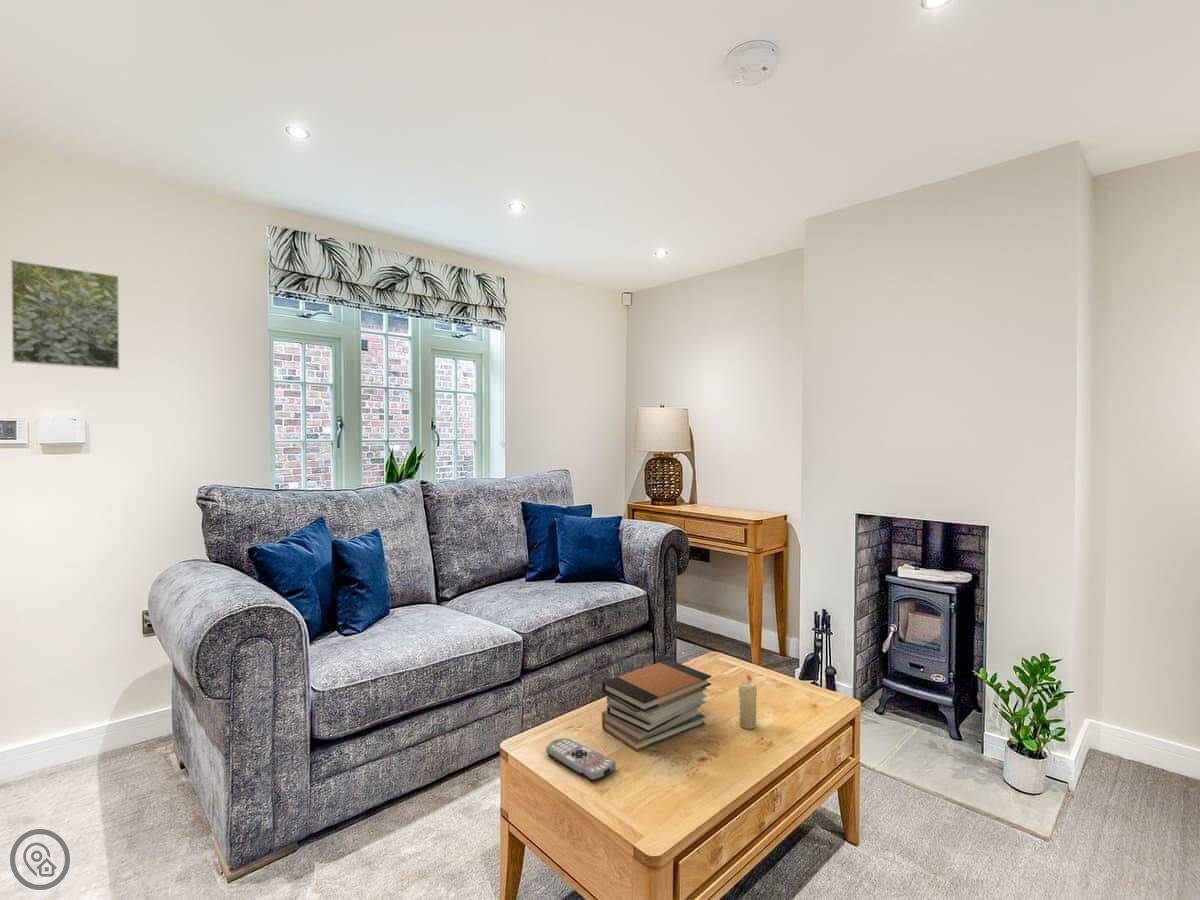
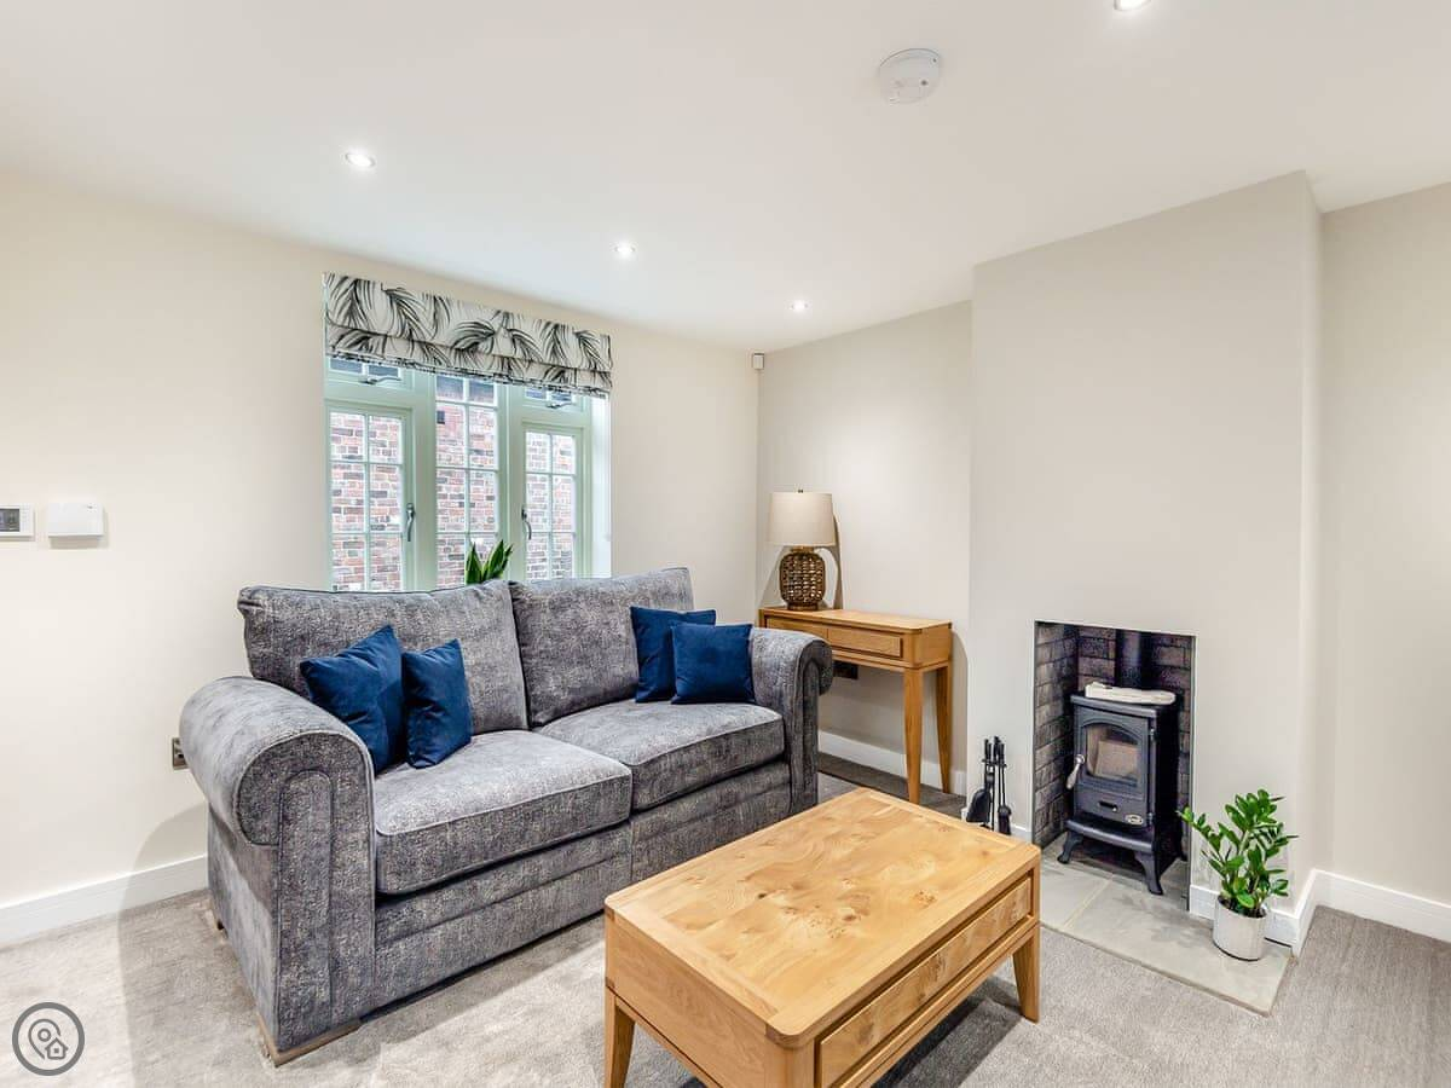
- remote control [545,737,617,782]
- candle [738,674,758,730]
- book stack [601,658,712,752]
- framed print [10,259,121,371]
